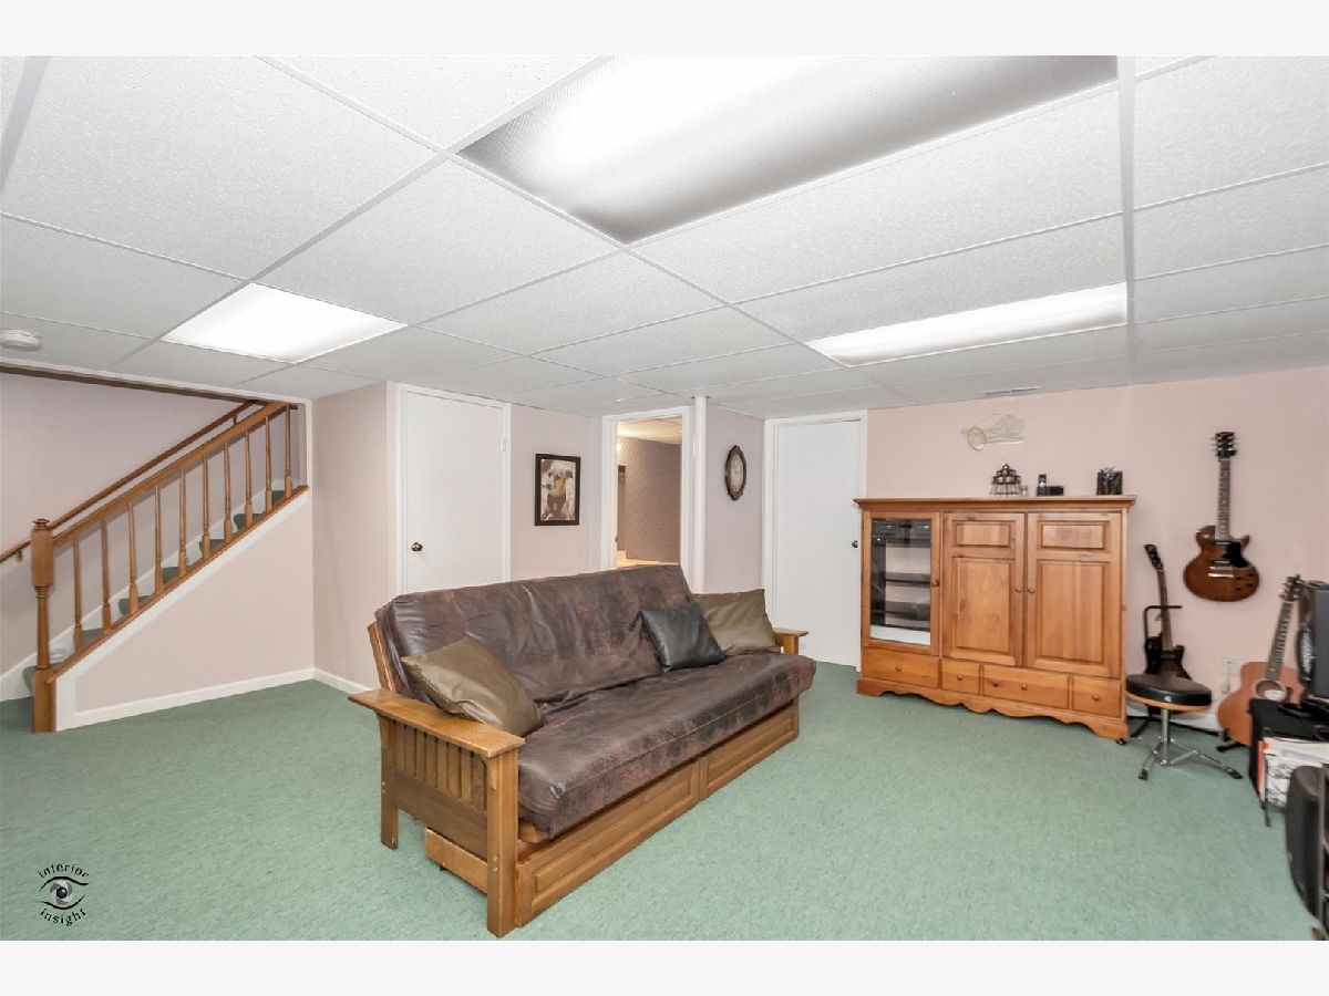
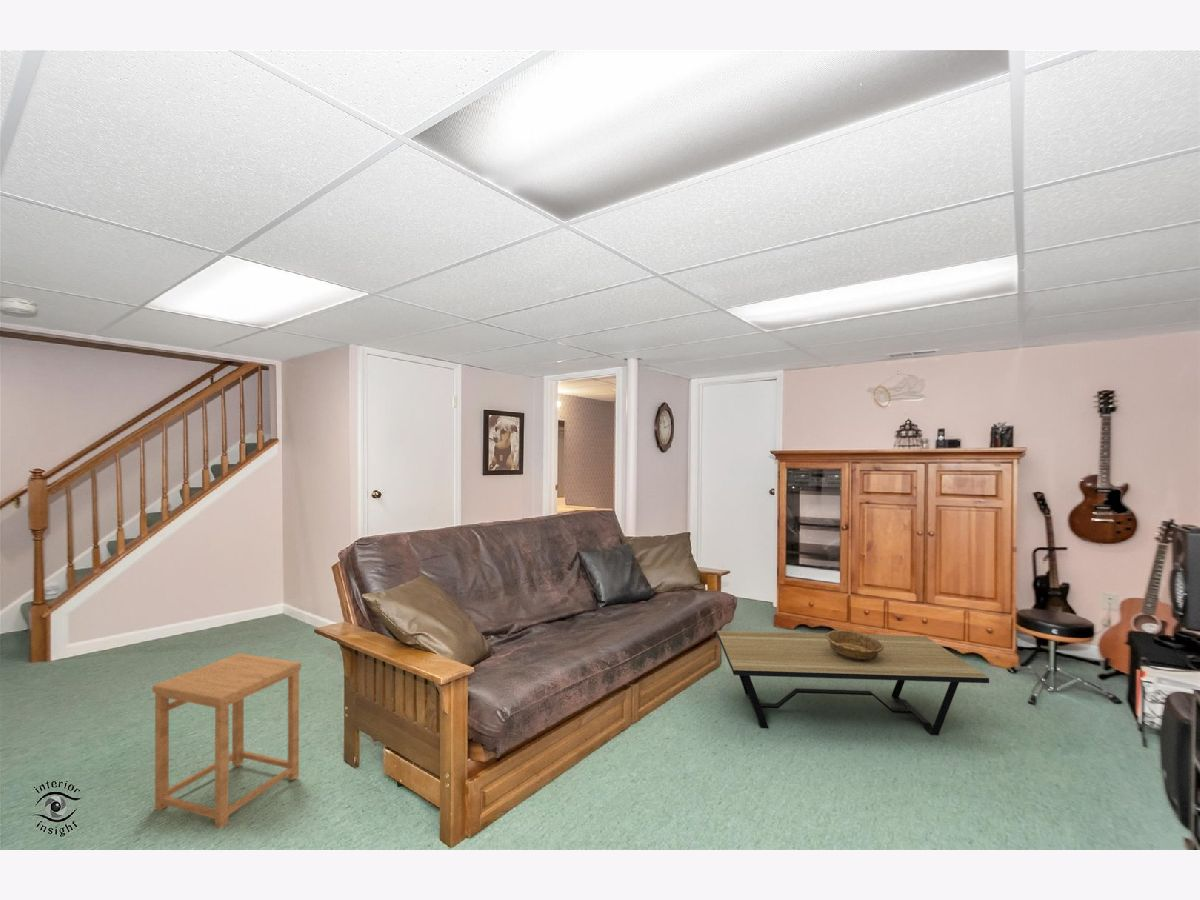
+ decorative bowl [826,629,884,661]
+ side table [151,652,302,829]
+ coffee table [716,630,990,736]
